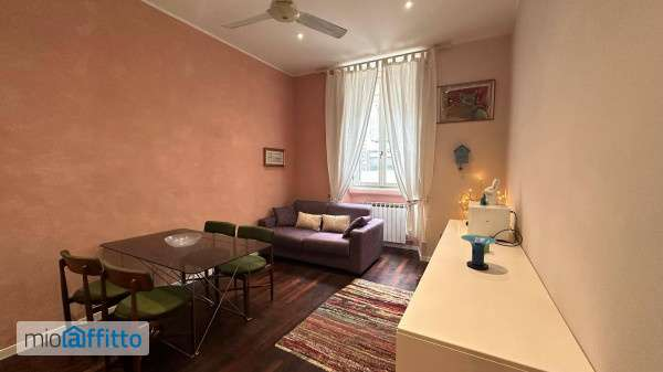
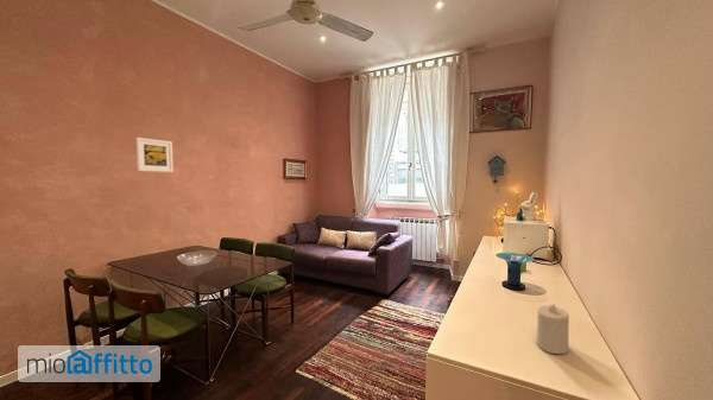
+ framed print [134,136,175,173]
+ candle [535,303,570,355]
